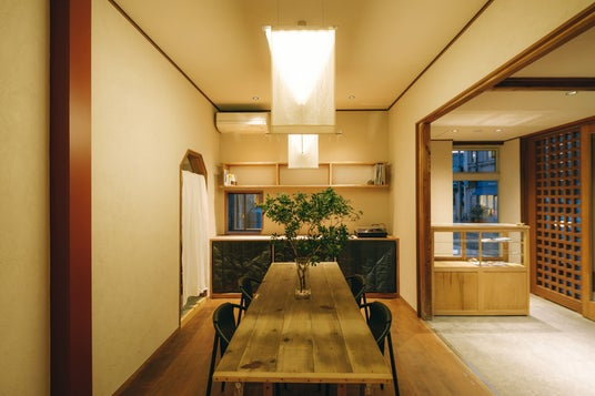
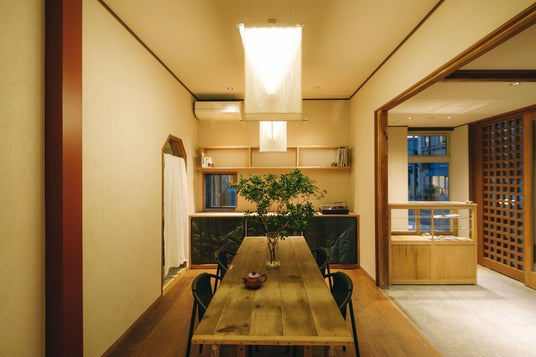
+ teapot [240,270,268,290]
